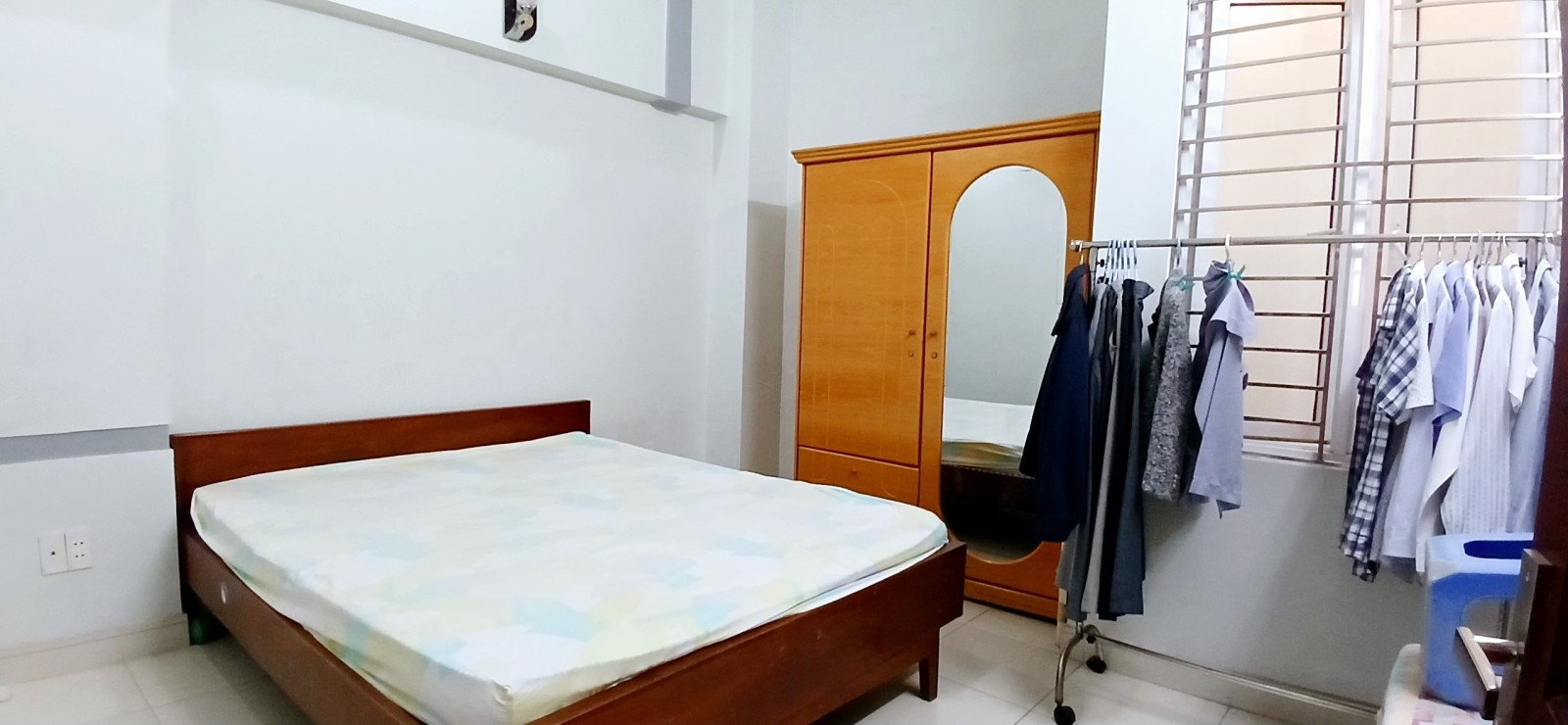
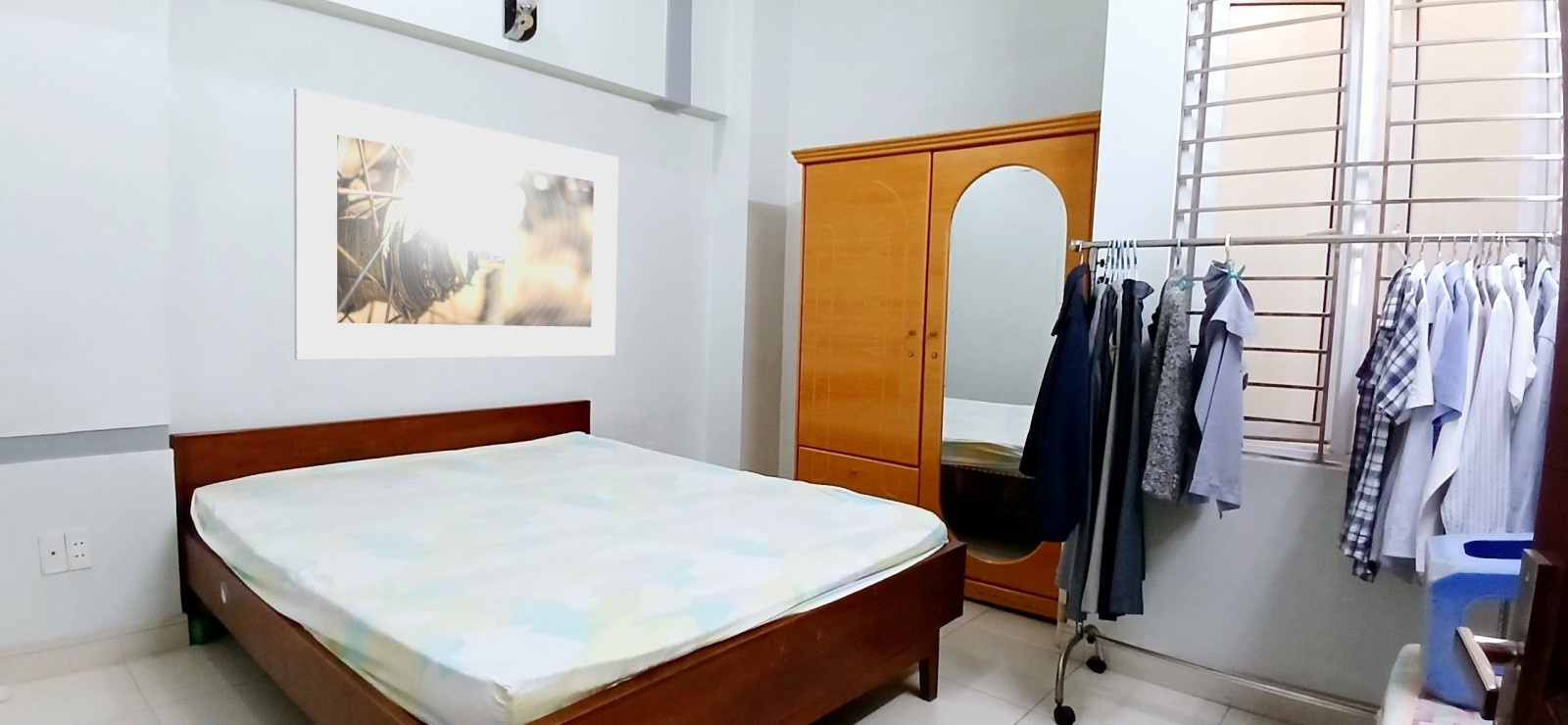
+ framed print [293,87,619,362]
